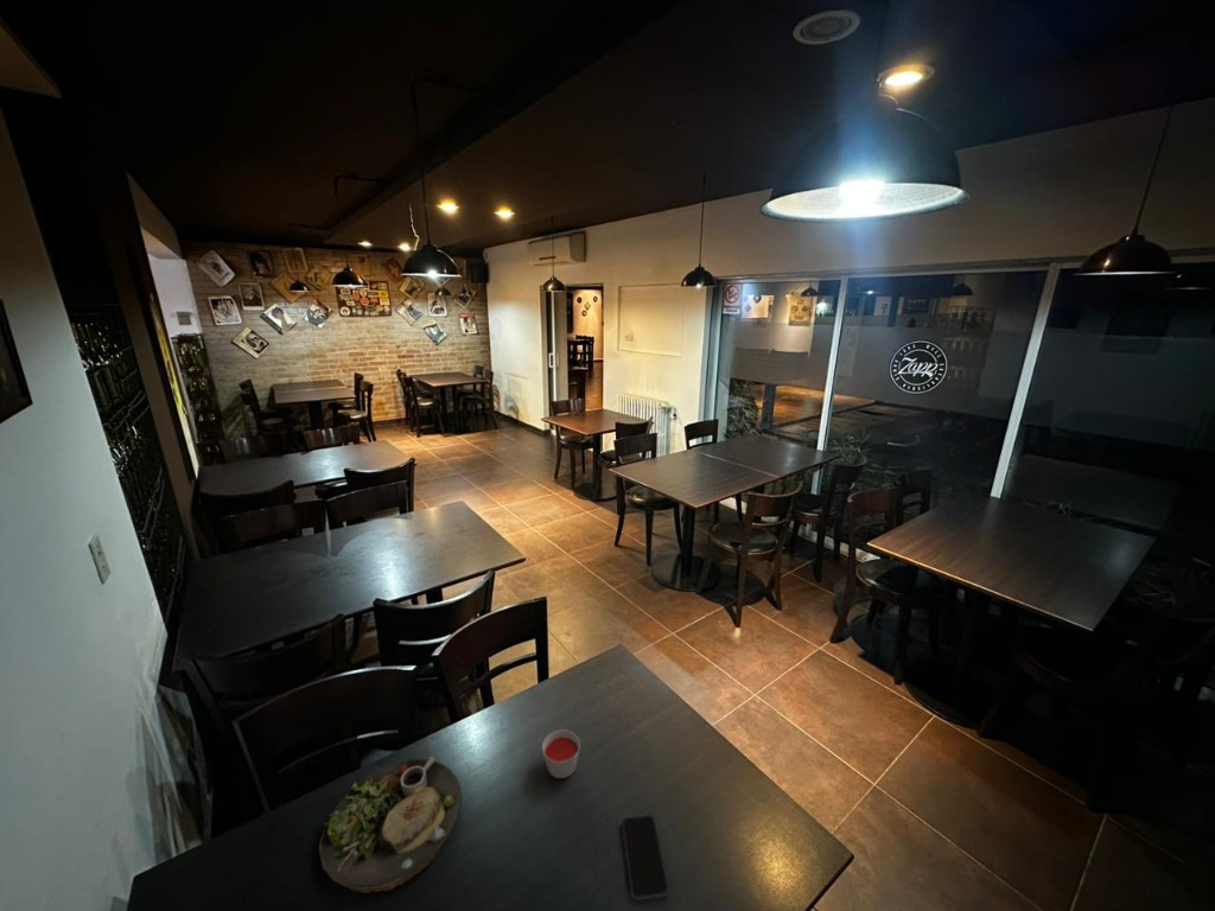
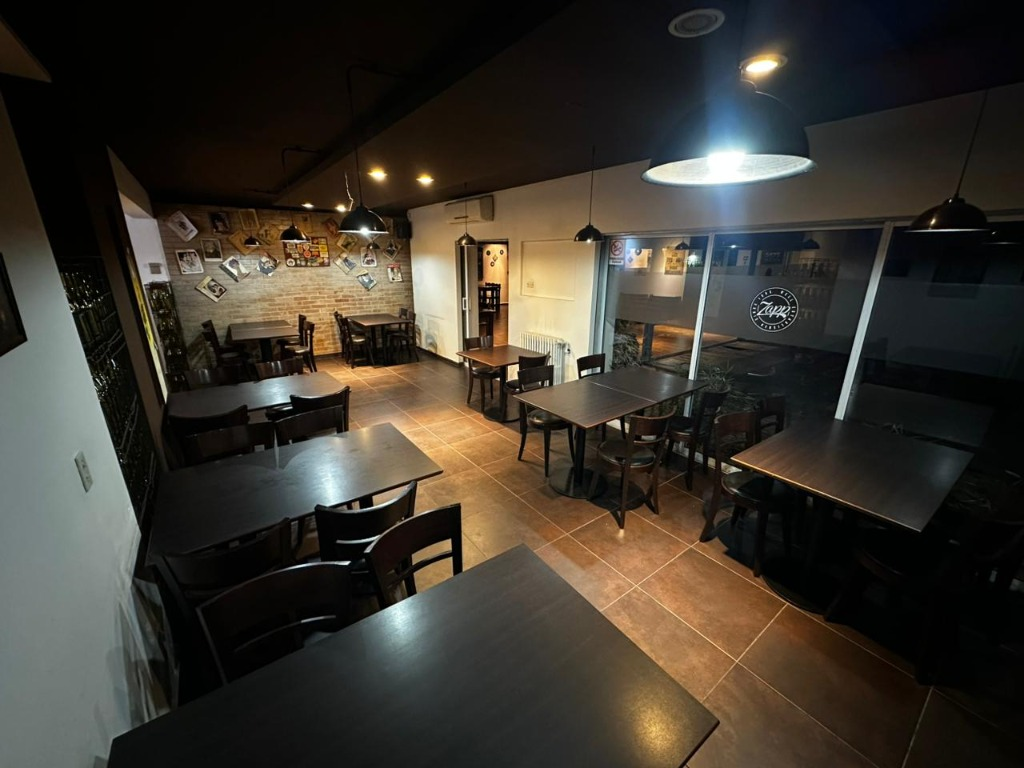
- candle [541,730,581,779]
- dinner plate [318,756,463,894]
- smartphone [621,814,669,902]
